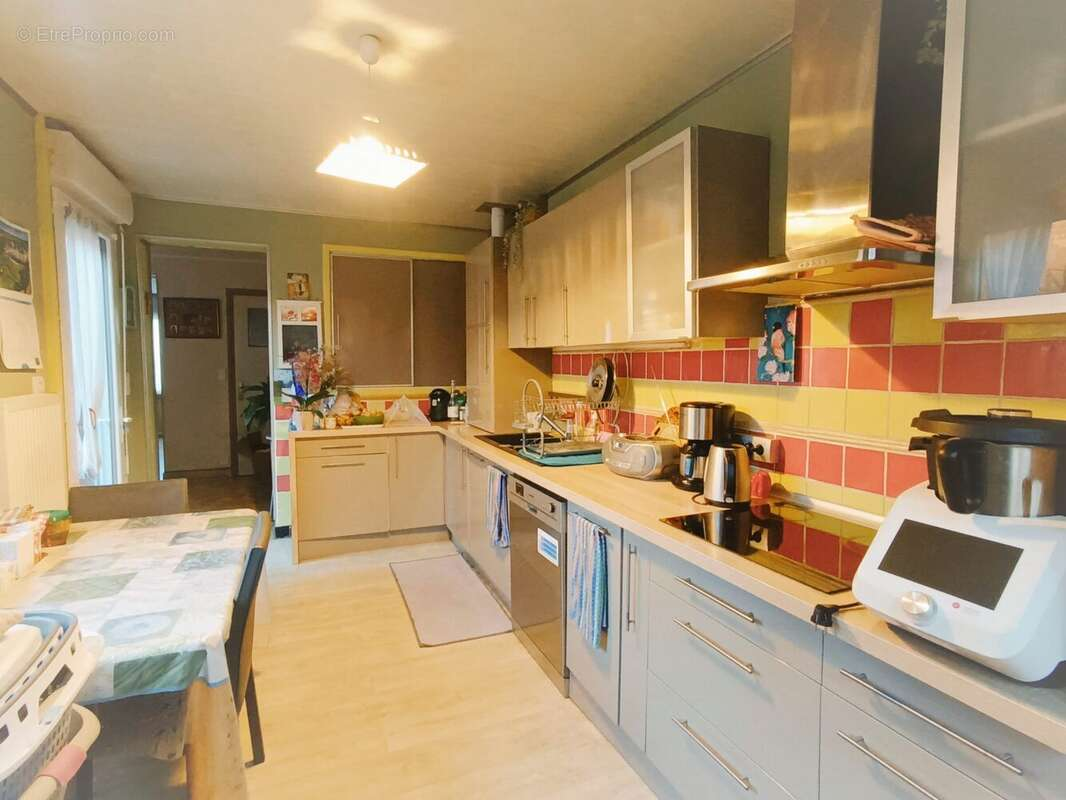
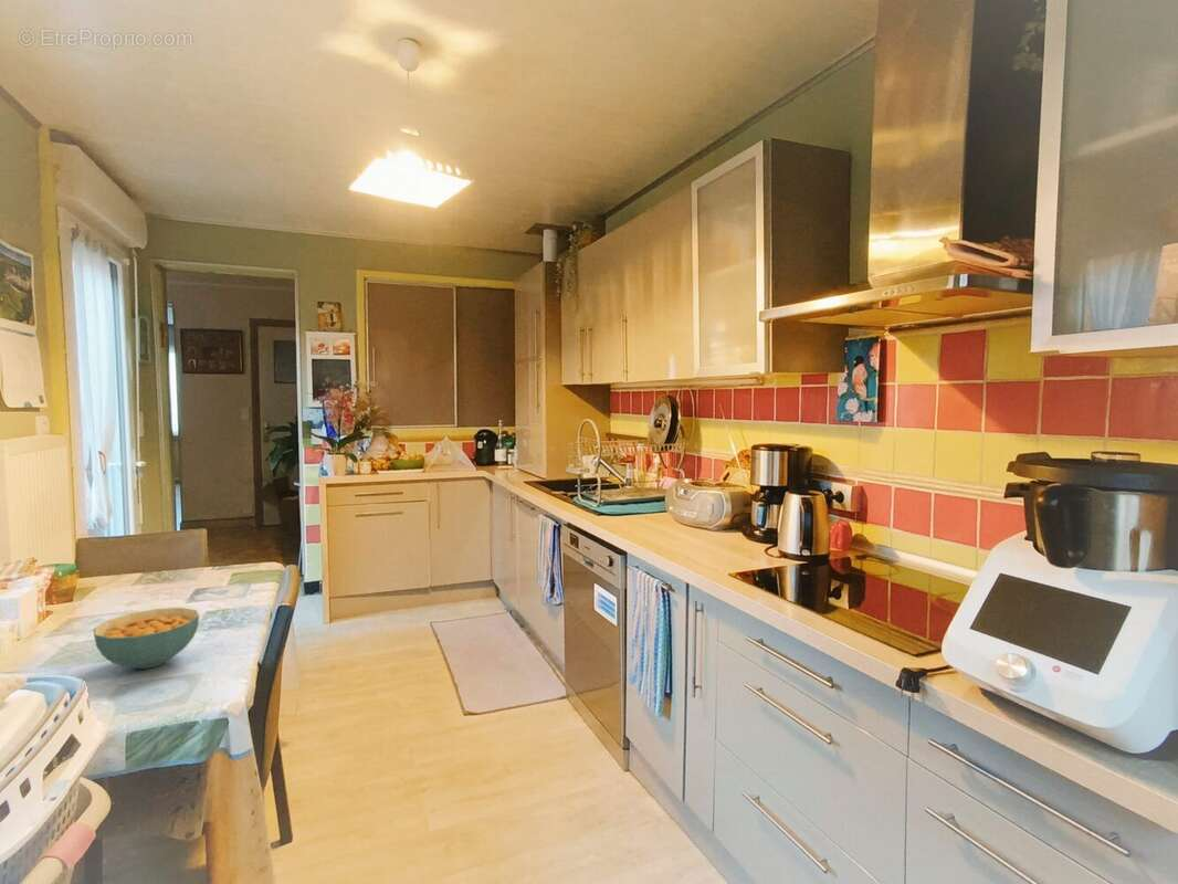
+ cereal bowl [93,607,200,670]
